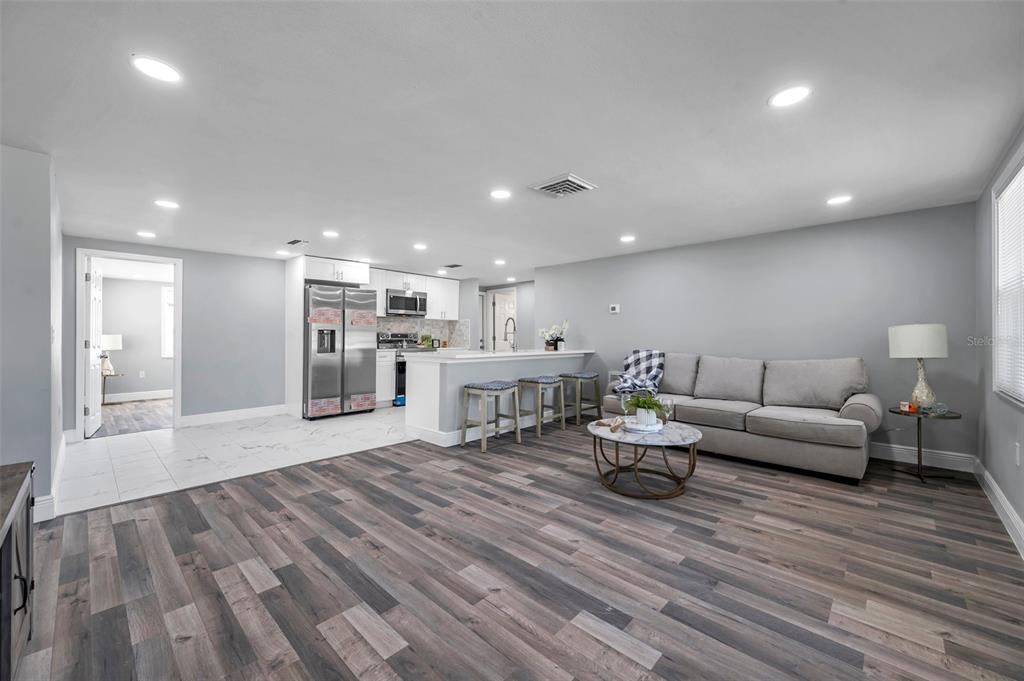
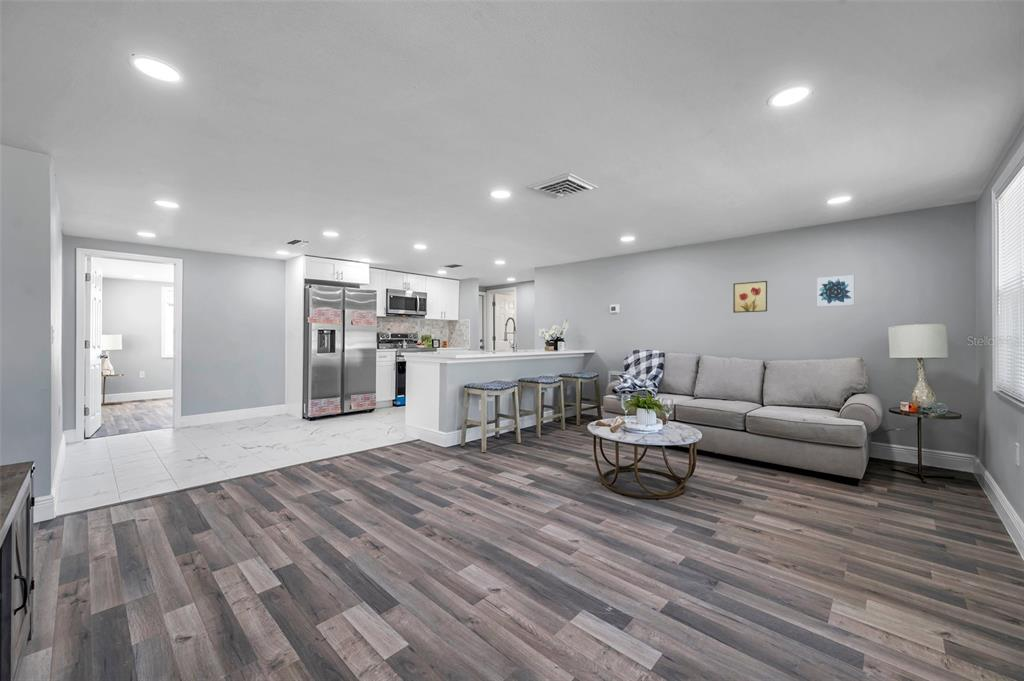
+ wall art [732,280,768,314]
+ wall art [816,274,855,308]
